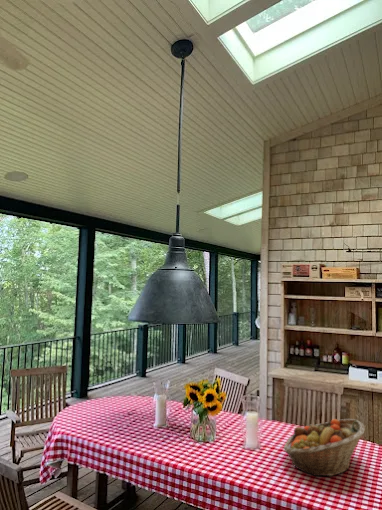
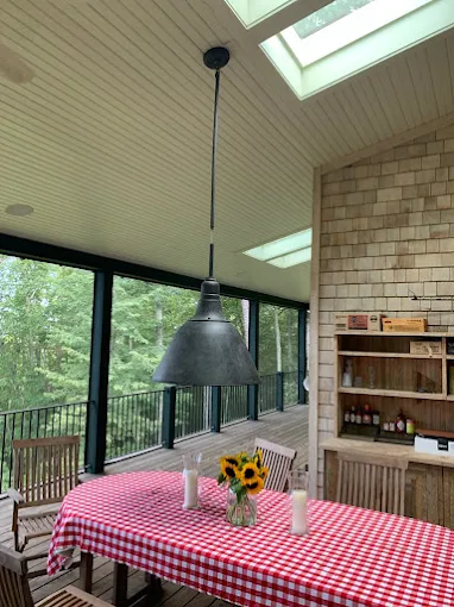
- fruit basket [283,418,366,477]
